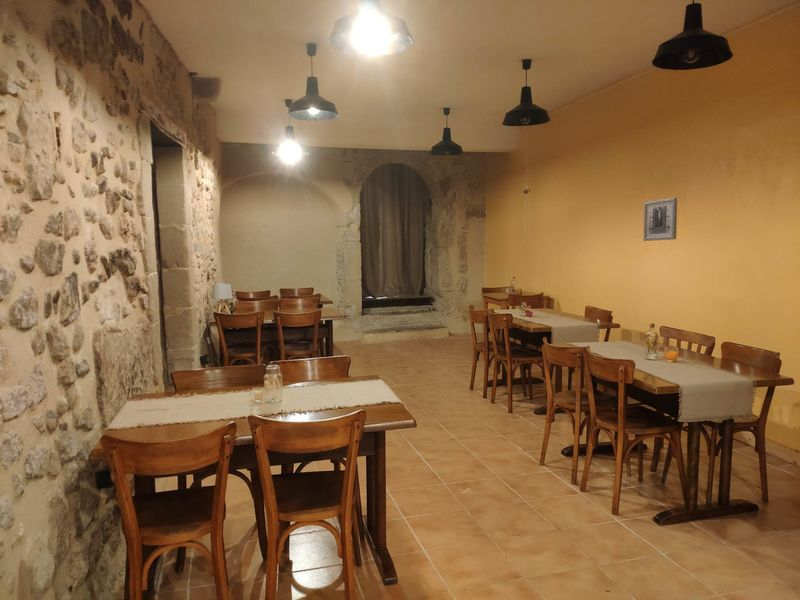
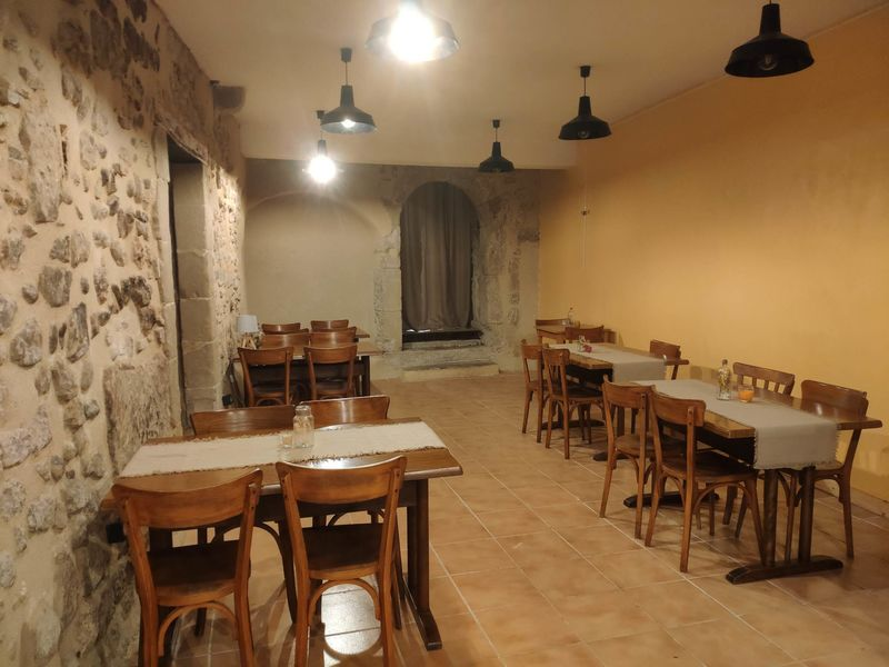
- wall art [642,197,678,242]
